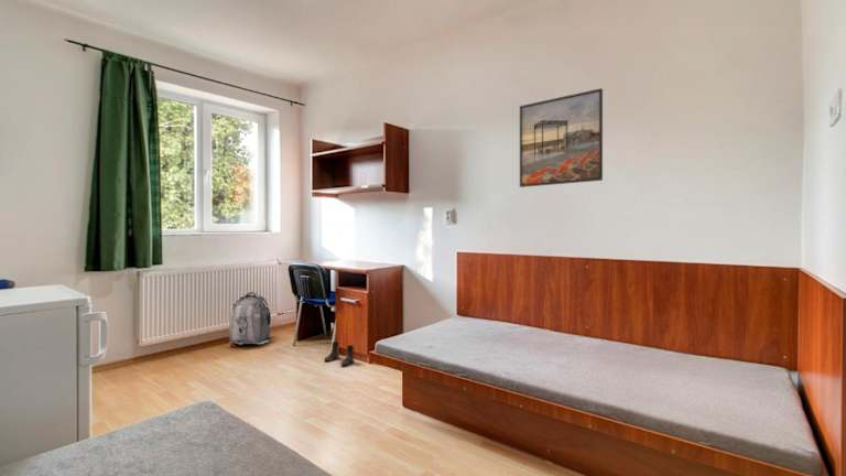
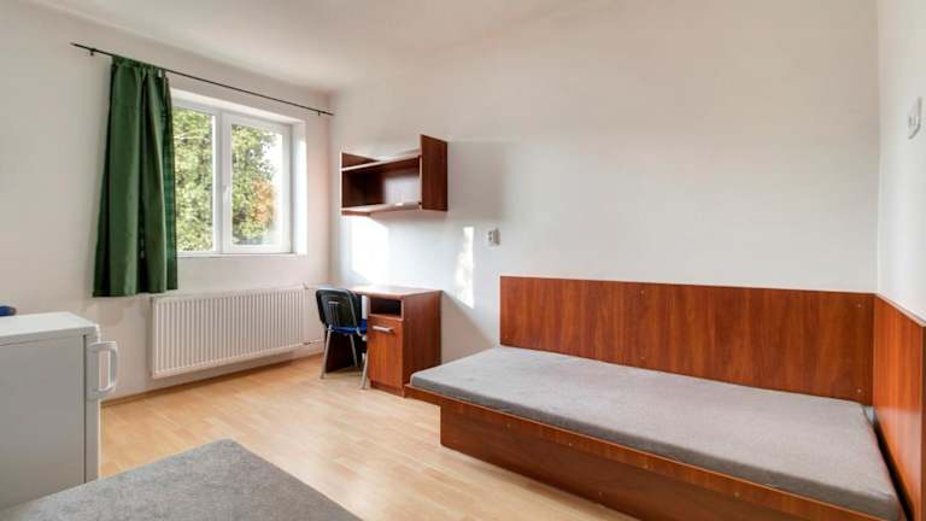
- boots [323,340,356,367]
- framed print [519,87,604,188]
- backpack [228,291,273,345]
